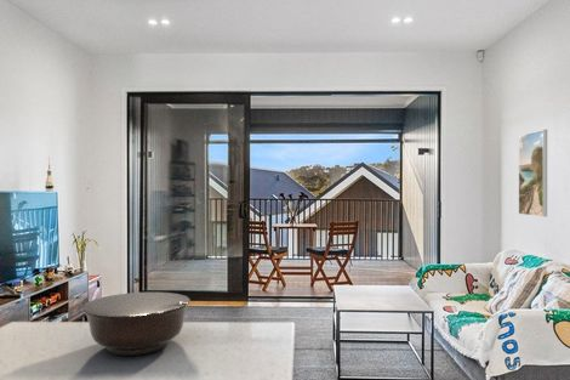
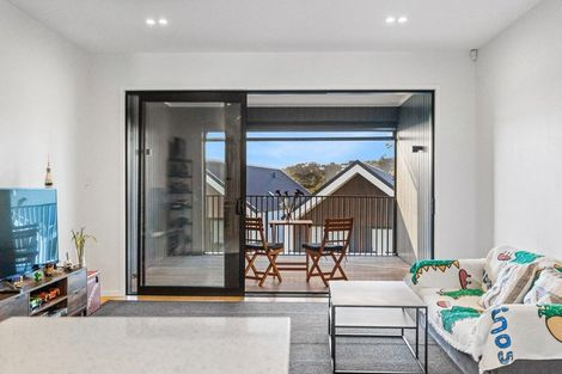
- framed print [518,129,548,217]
- bowl [81,291,192,357]
